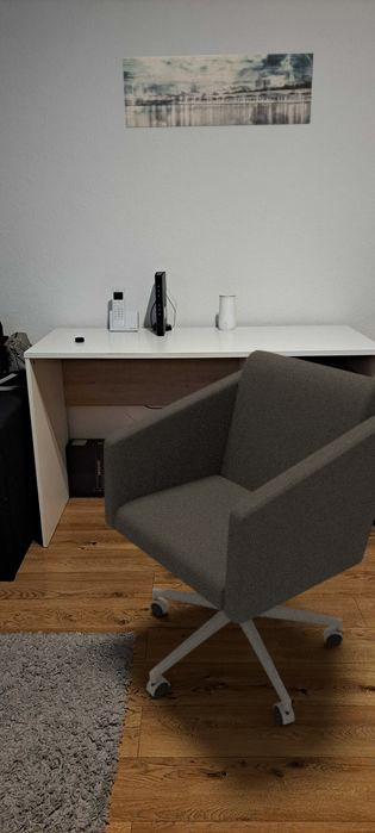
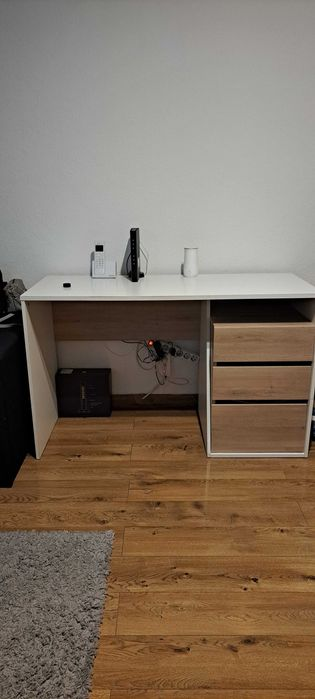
- wall art [121,52,314,129]
- office chair [102,349,375,727]
